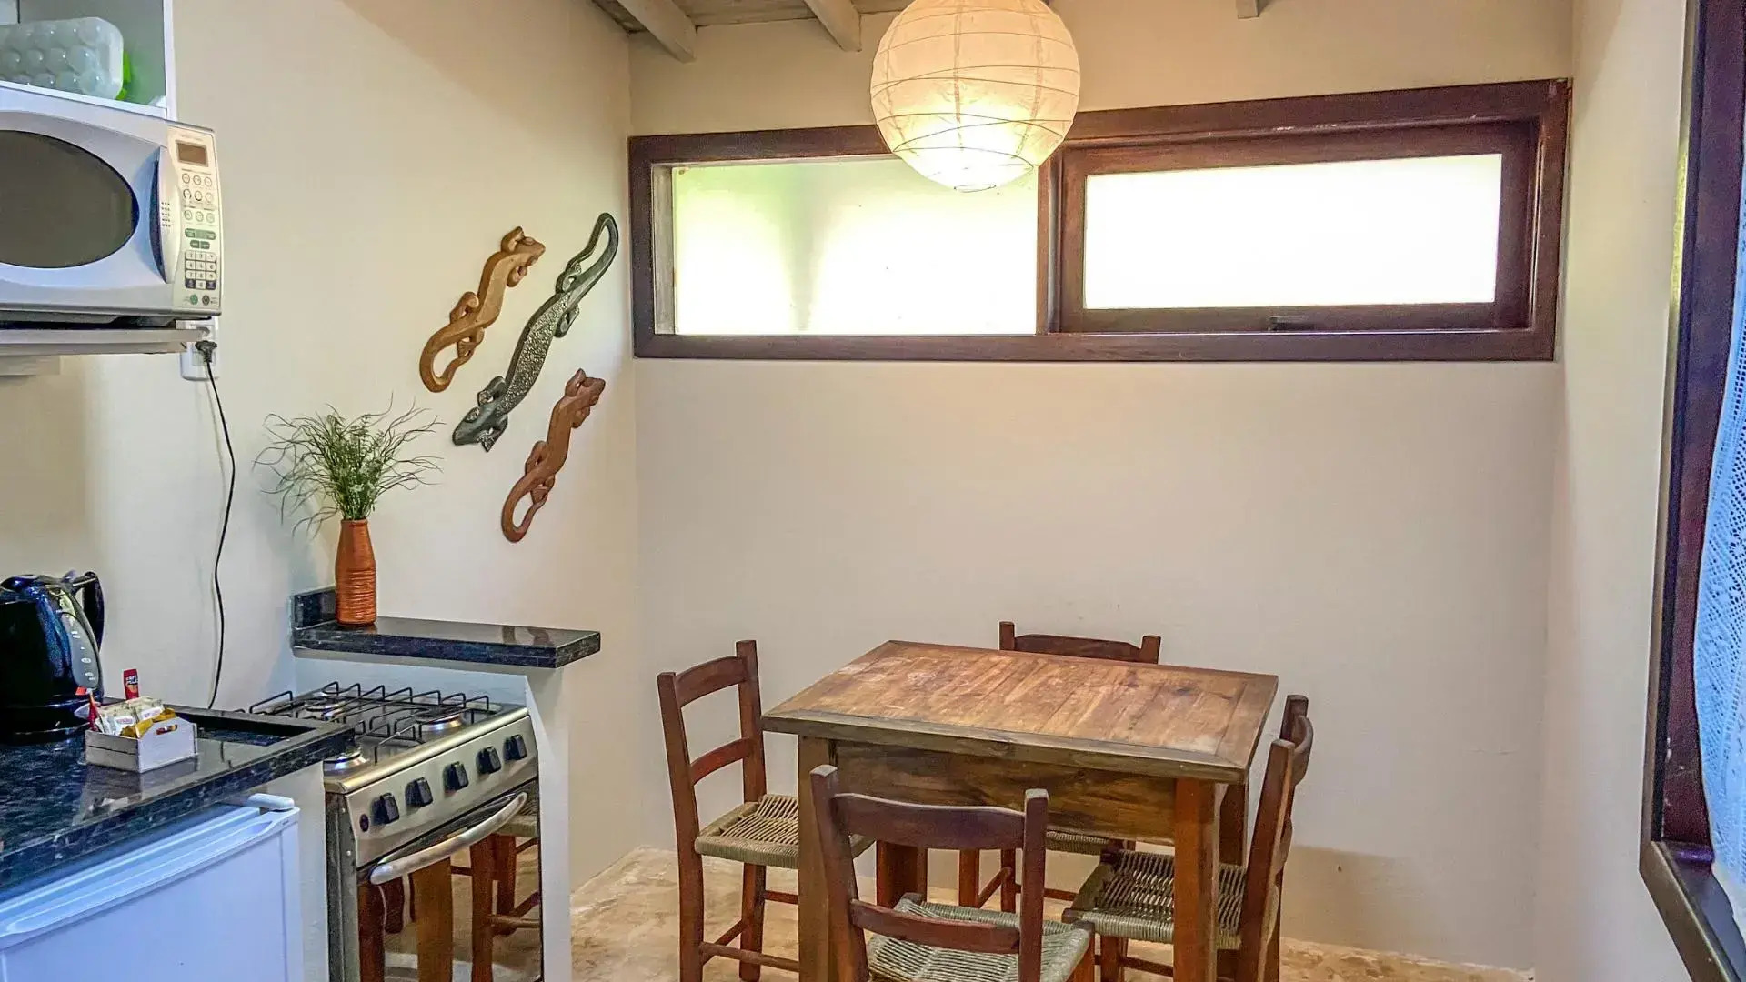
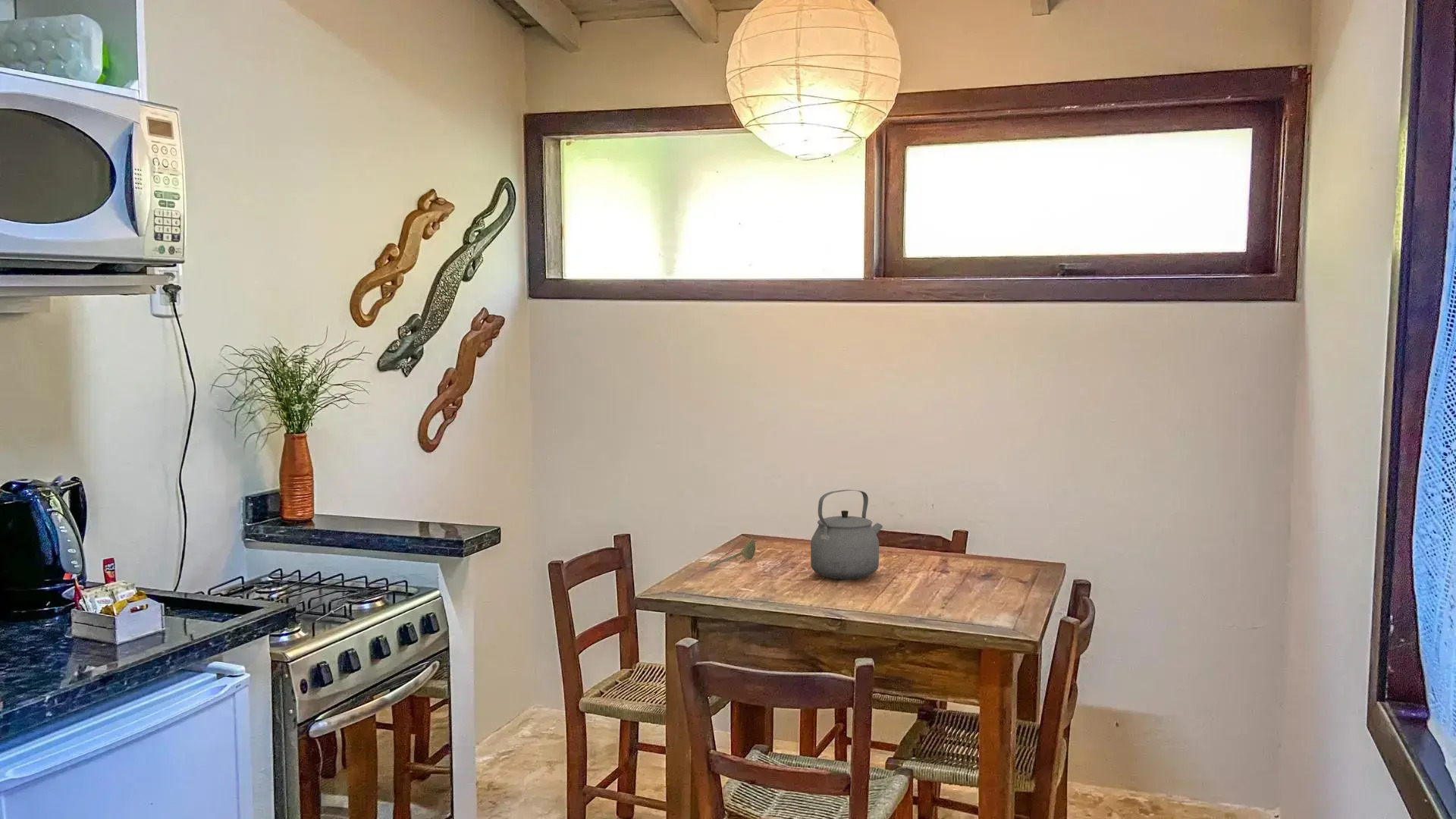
+ tea kettle [810,489,883,580]
+ soupspoon [708,538,756,570]
